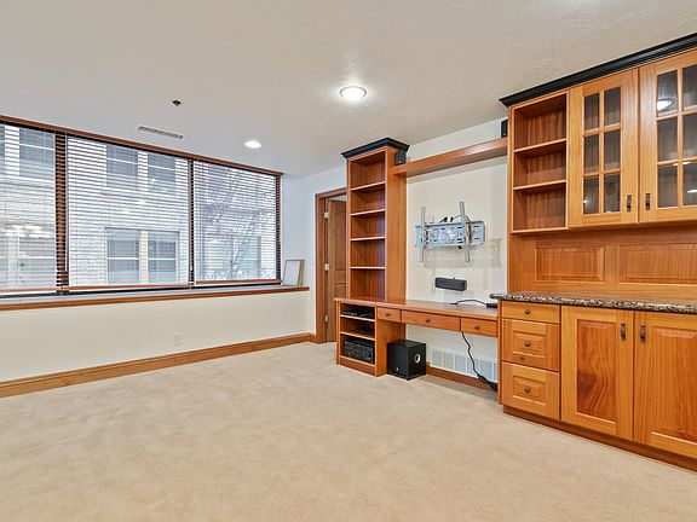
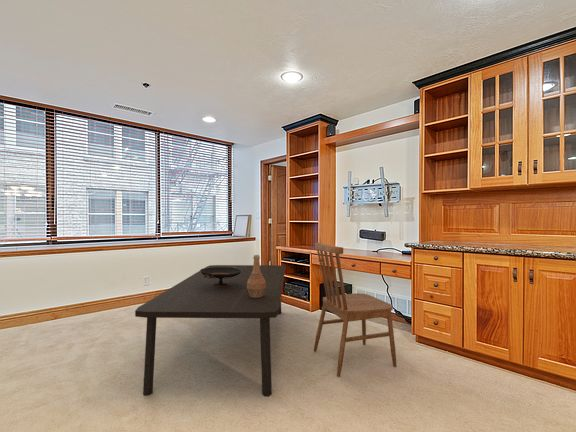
+ dining table [134,264,286,398]
+ decorative bowl [199,267,242,287]
+ dining chair [313,242,397,377]
+ vase [247,254,266,298]
